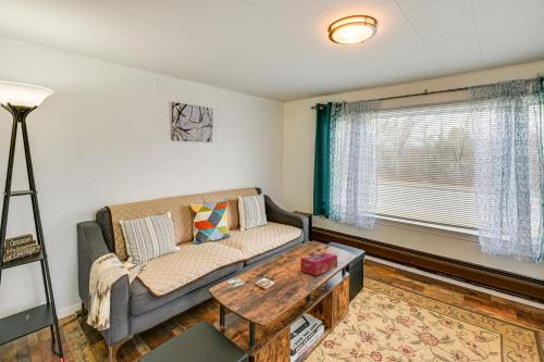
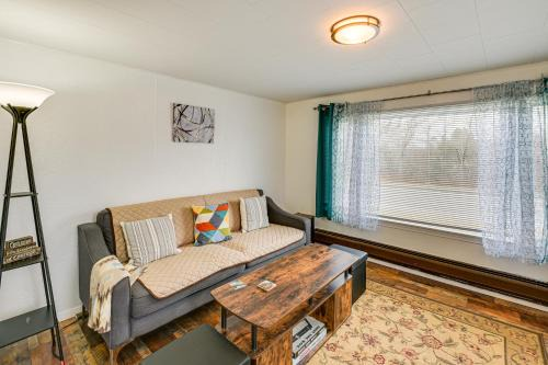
- tissue box [299,251,338,276]
